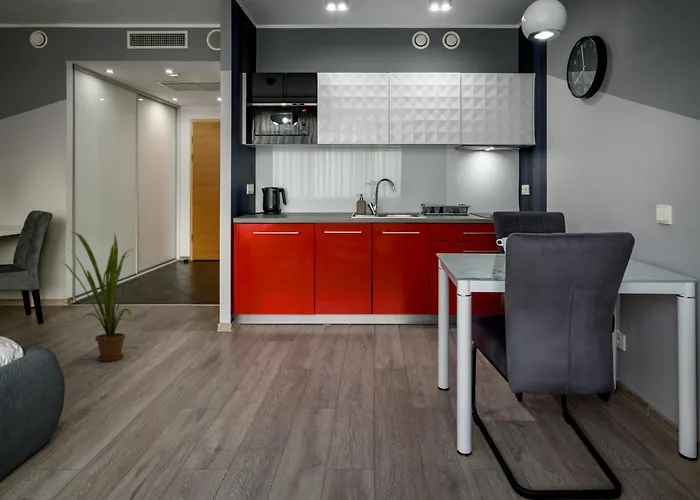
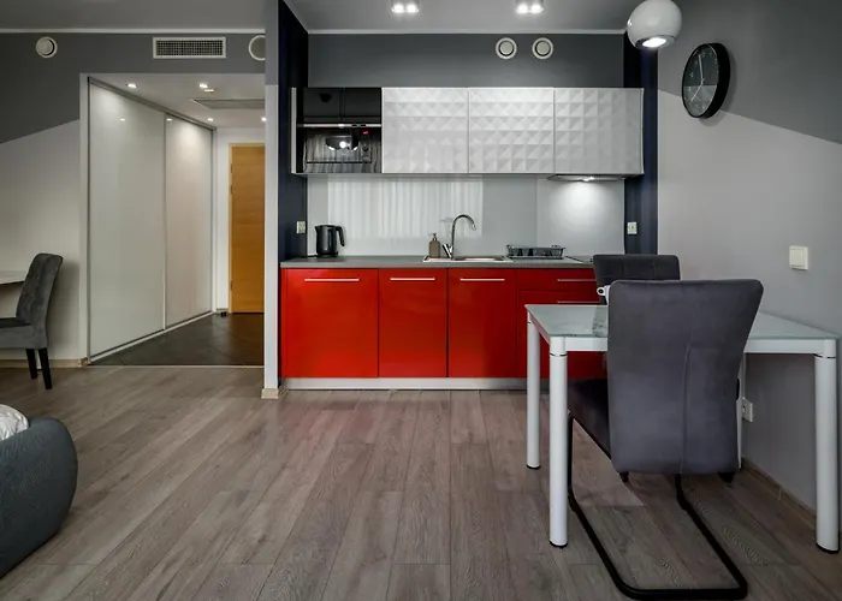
- house plant [61,230,134,362]
